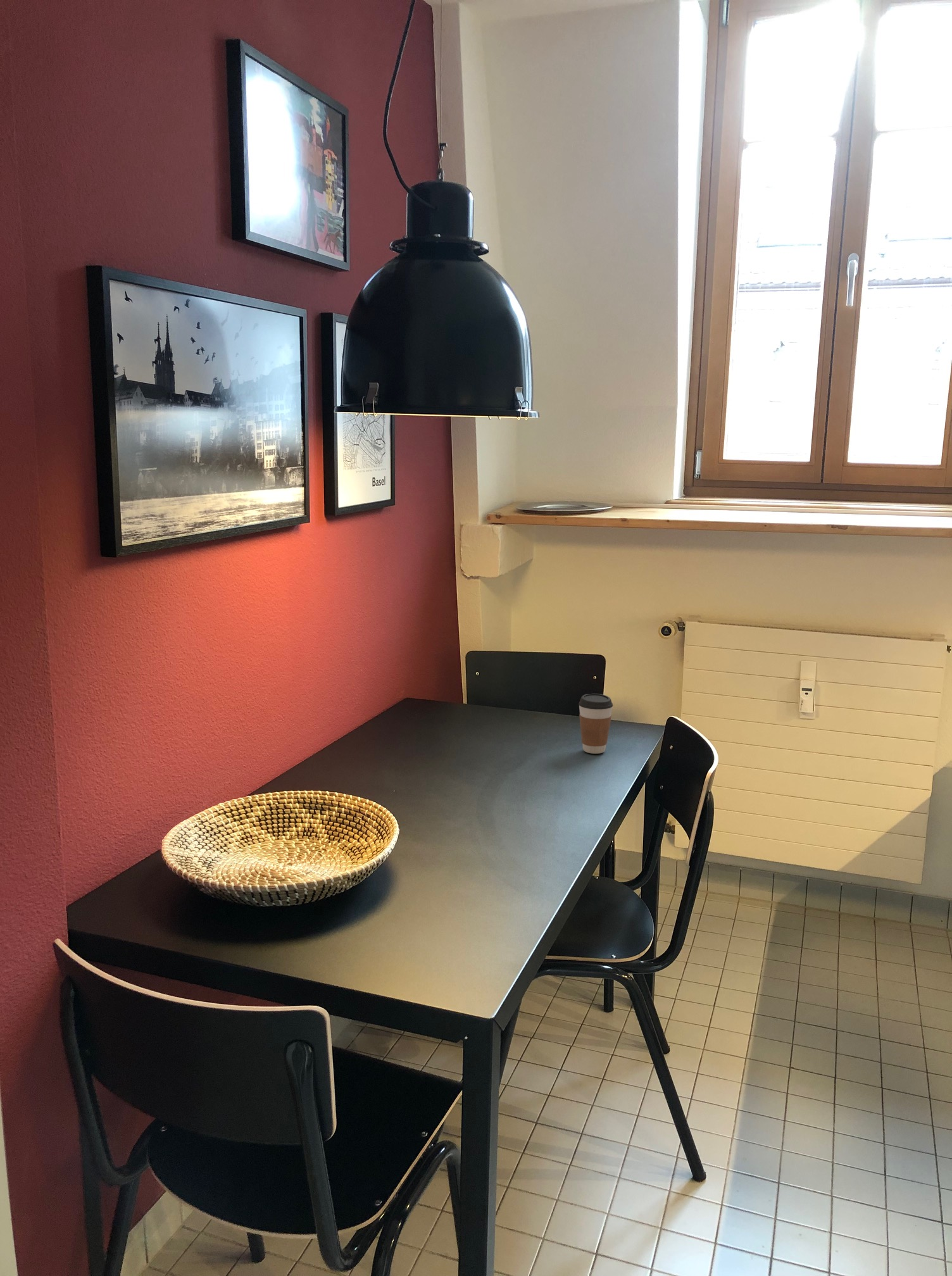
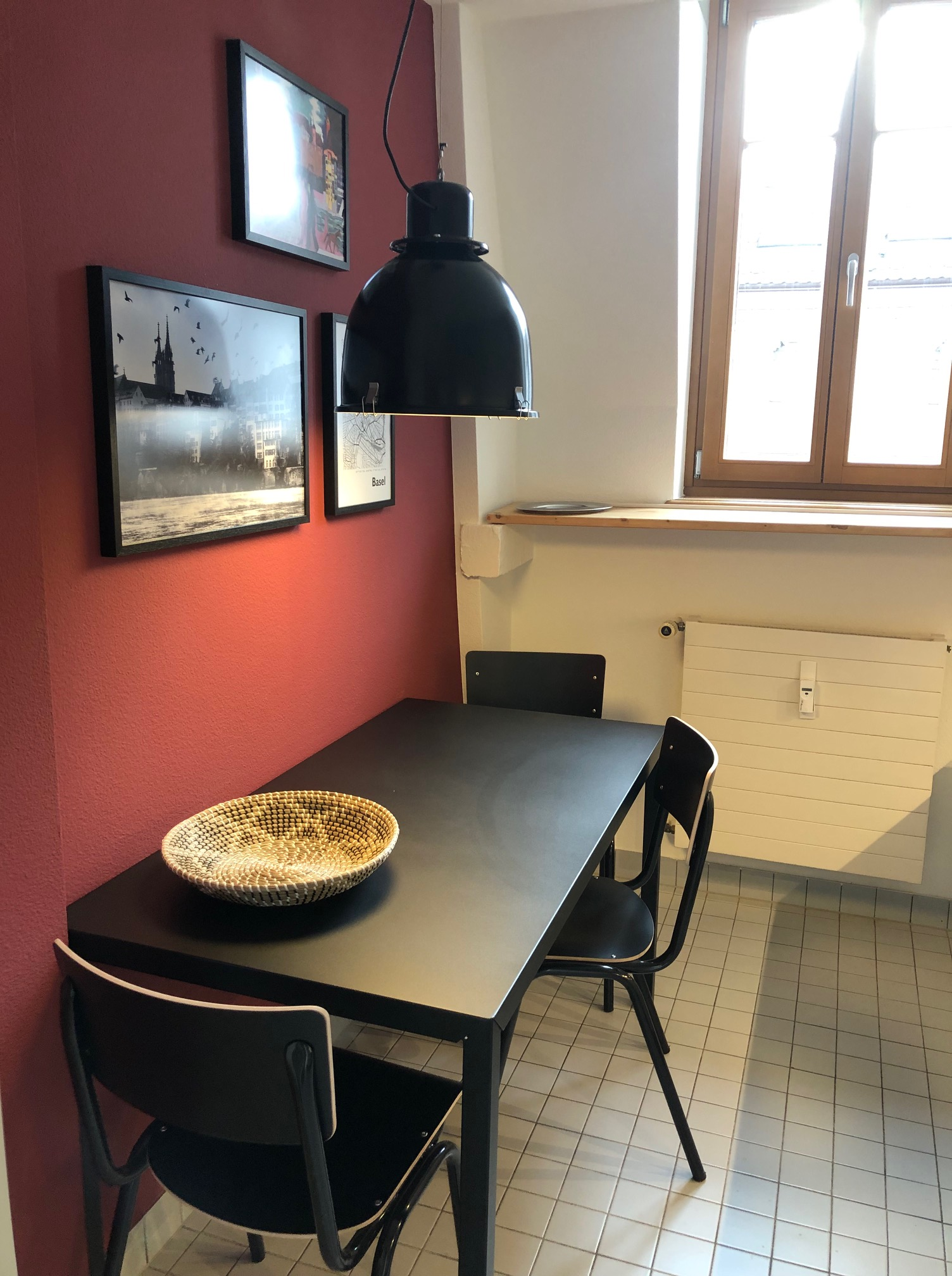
- coffee cup [578,693,613,754]
